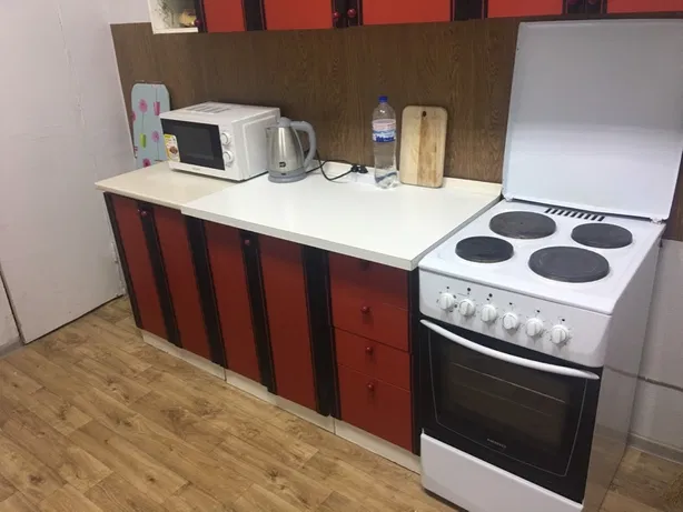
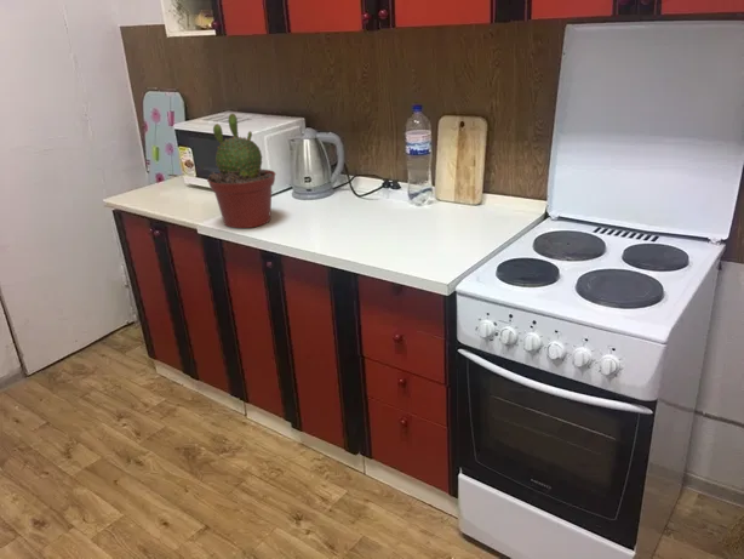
+ potted cactus [206,113,276,229]
